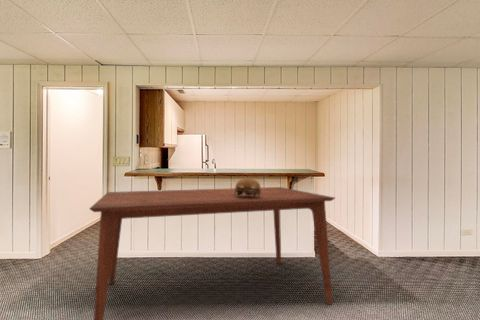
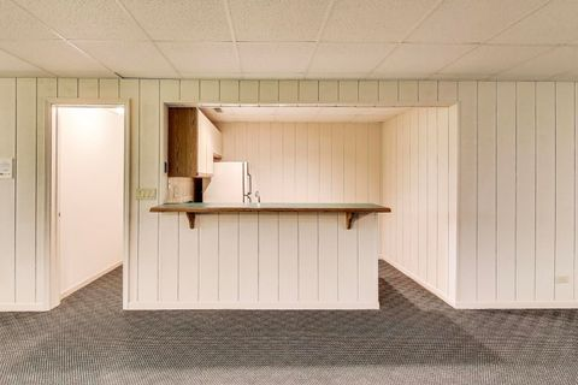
- decorative bowl [234,177,262,198]
- dining table [88,186,336,320]
